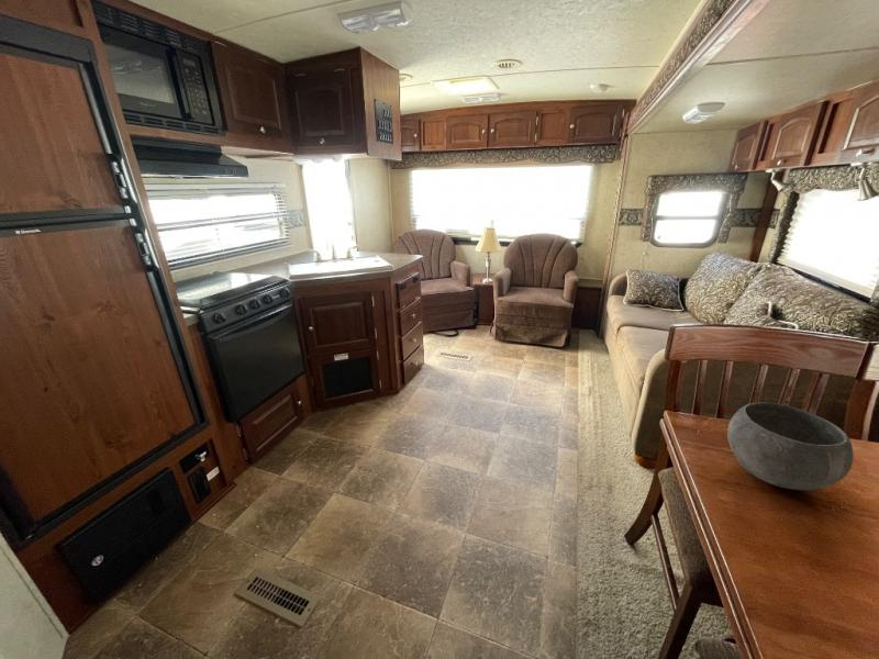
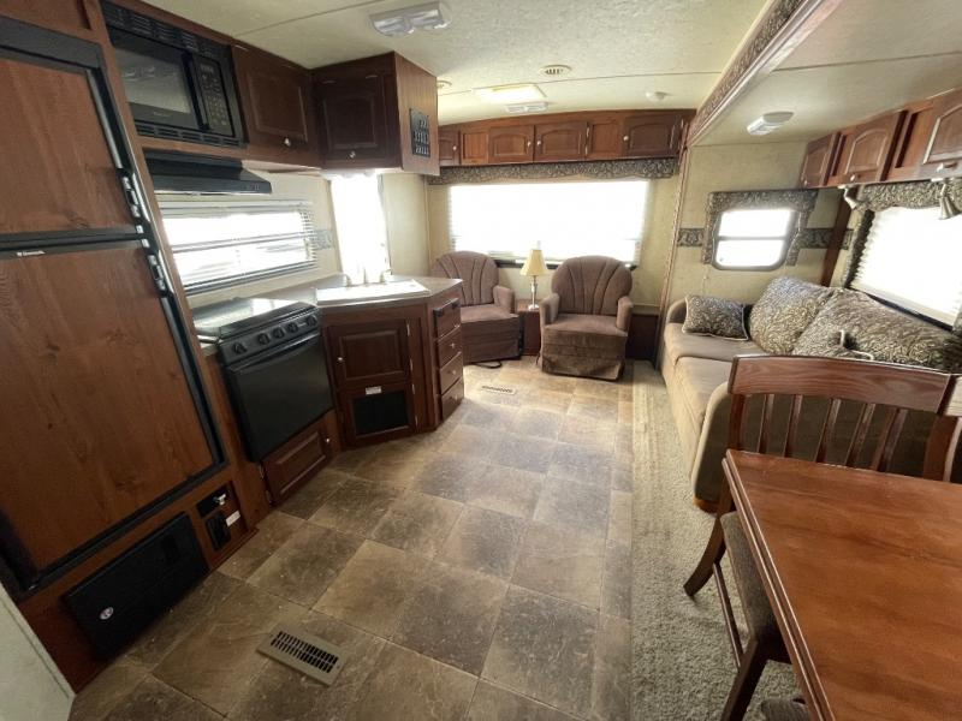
- bowl [726,401,855,491]
